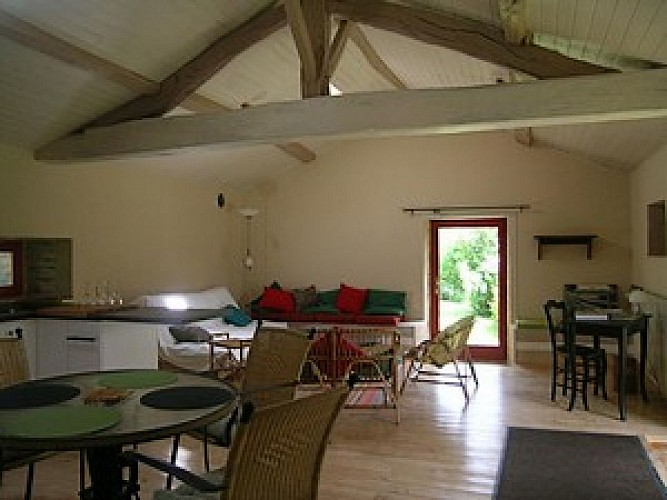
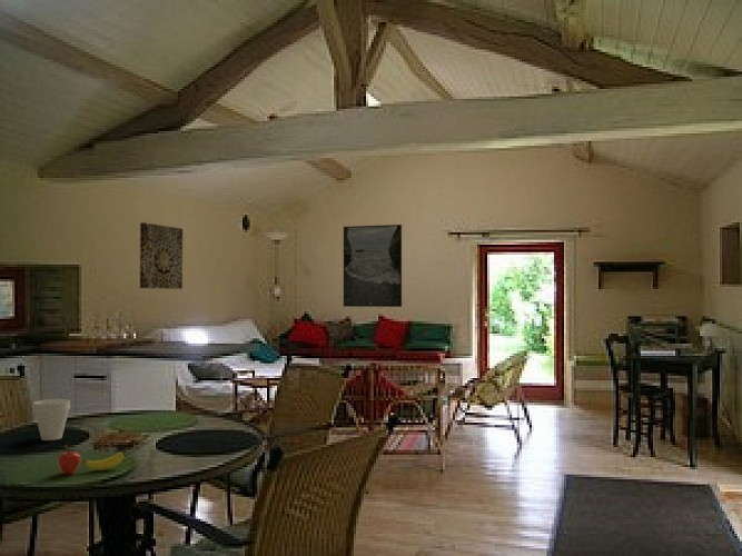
+ wall art [139,221,184,290]
+ fruit [57,444,128,476]
+ cup [32,398,71,441]
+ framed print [343,224,403,308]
